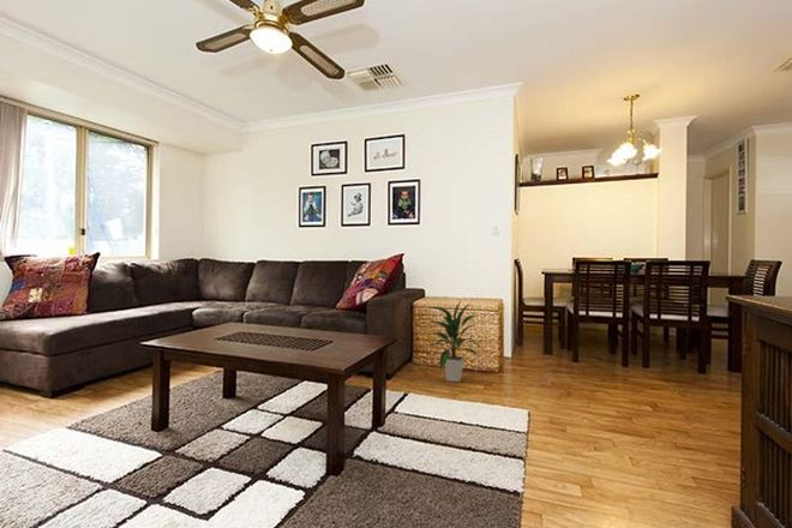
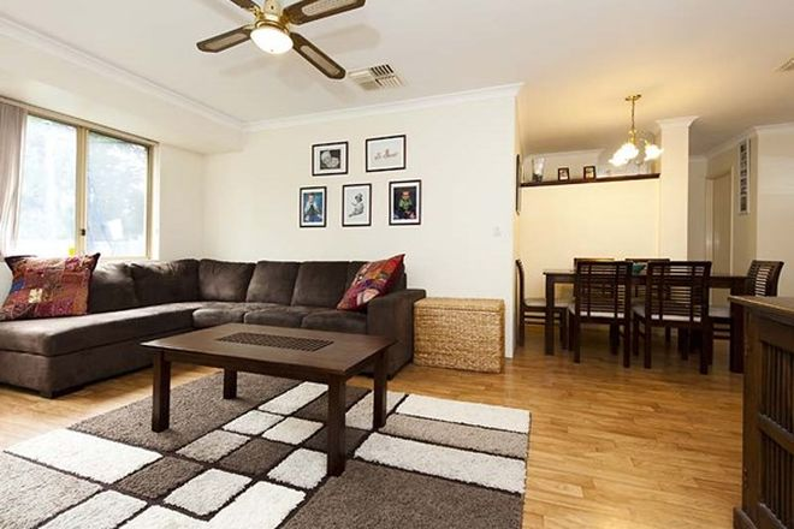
- indoor plant [427,300,484,383]
